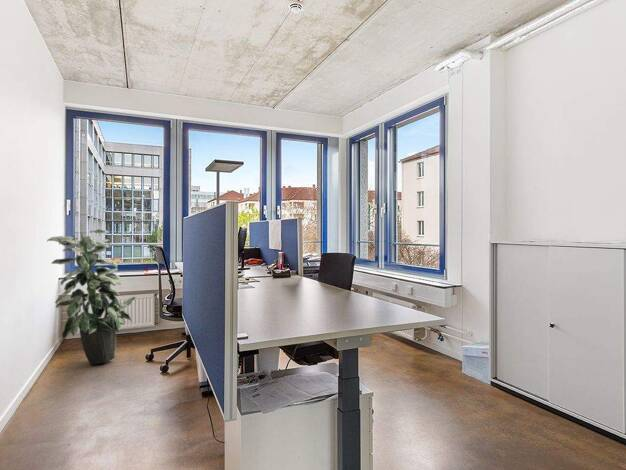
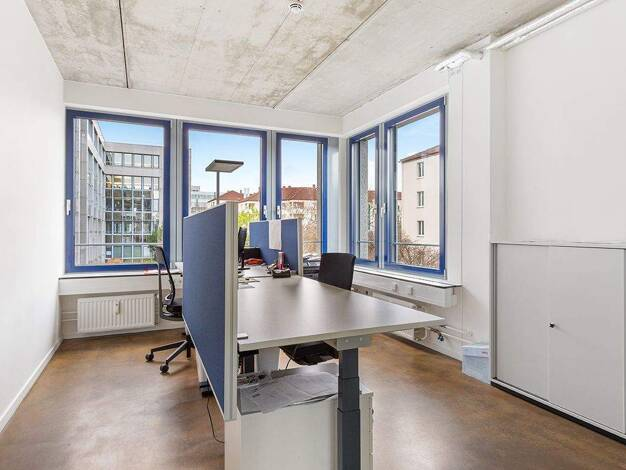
- indoor plant [46,228,136,366]
